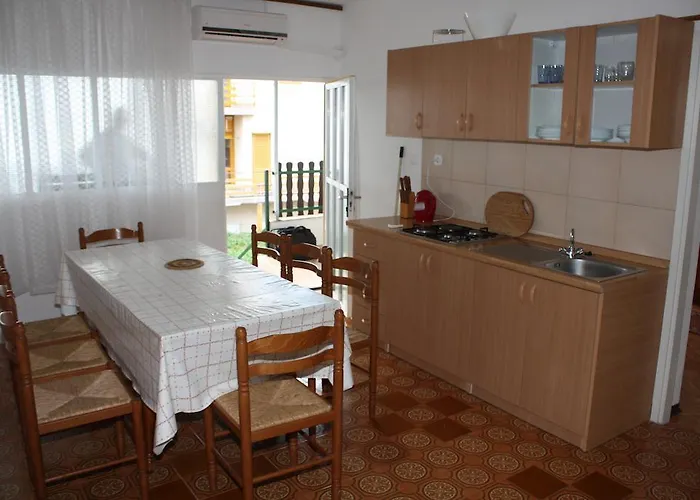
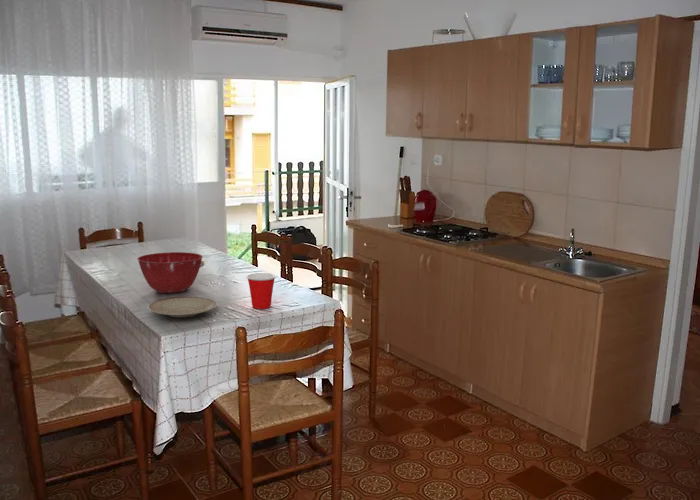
+ mixing bowl [136,251,204,294]
+ cup [245,272,277,310]
+ plate [147,296,218,318]
